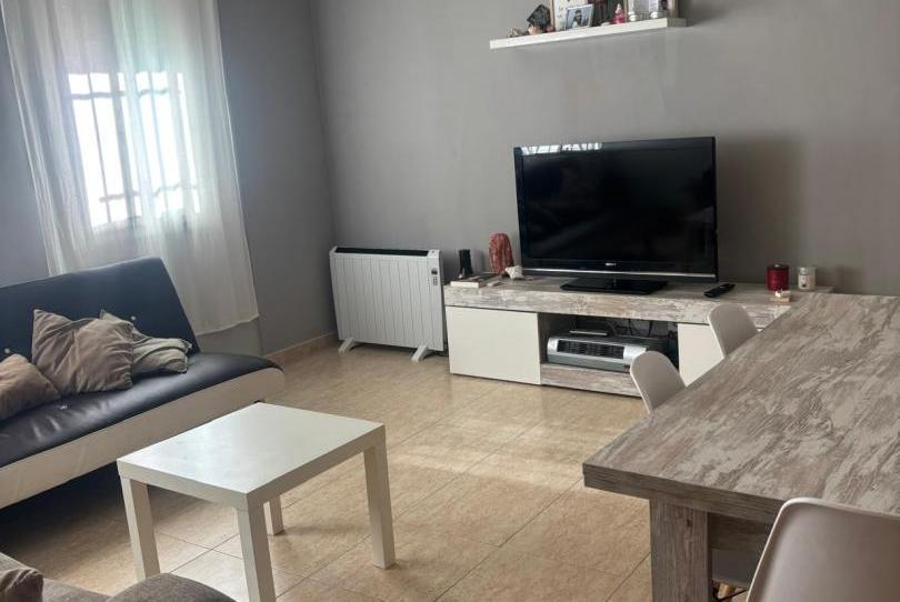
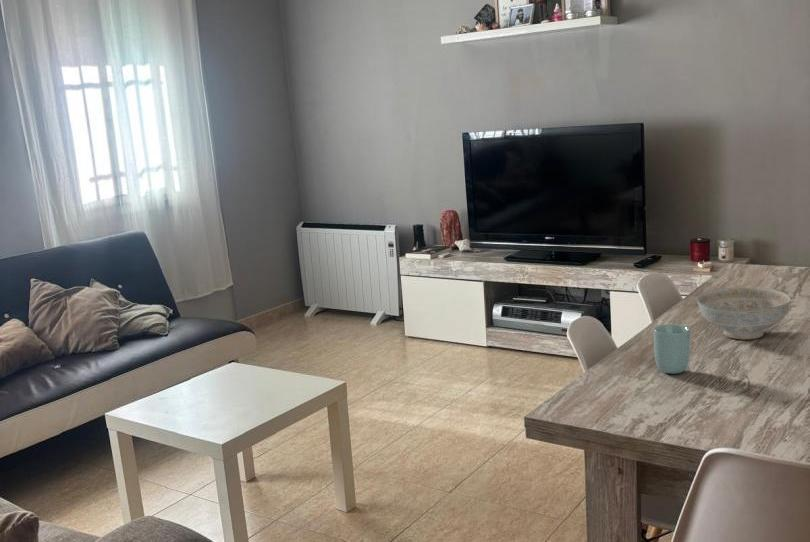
+ decorative bowl [695,286,792,340]
+ cup [653,324,691,375]
